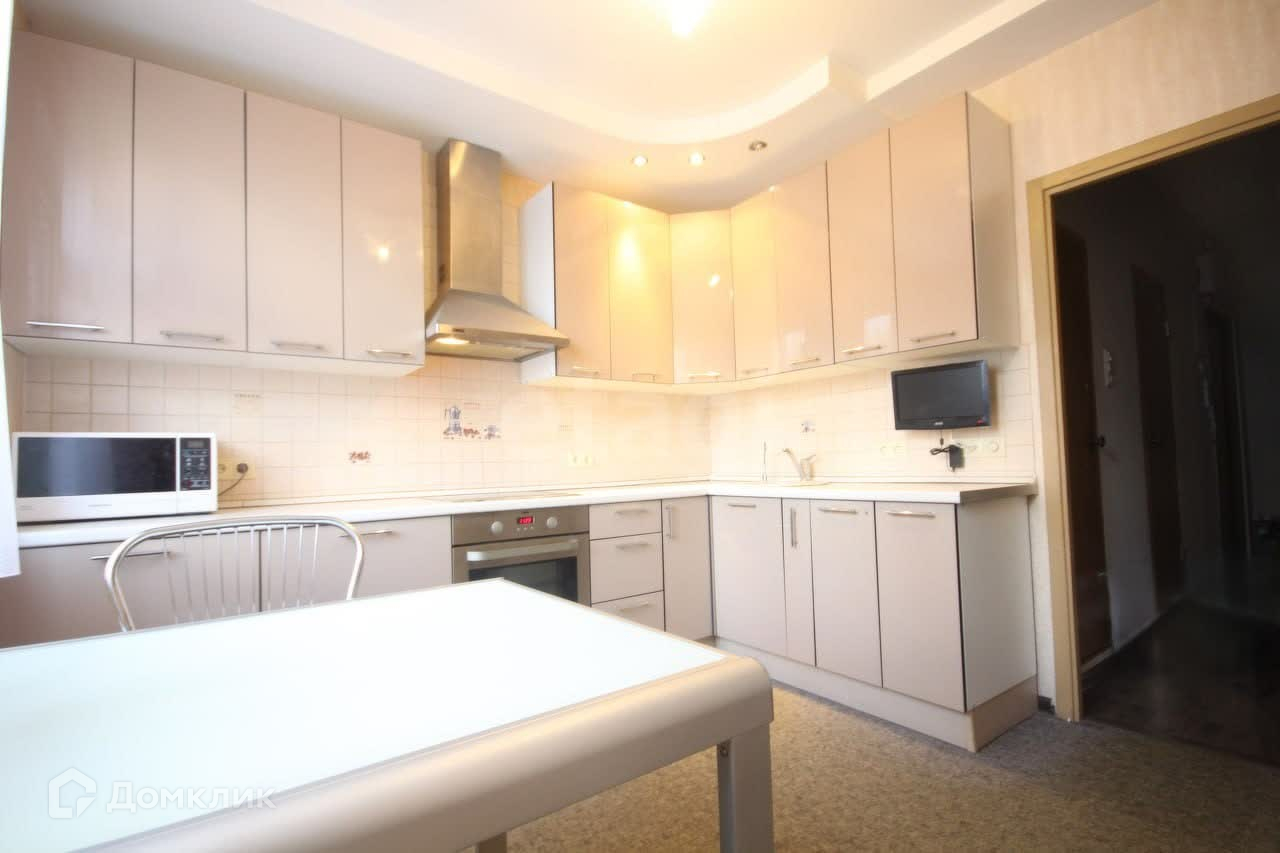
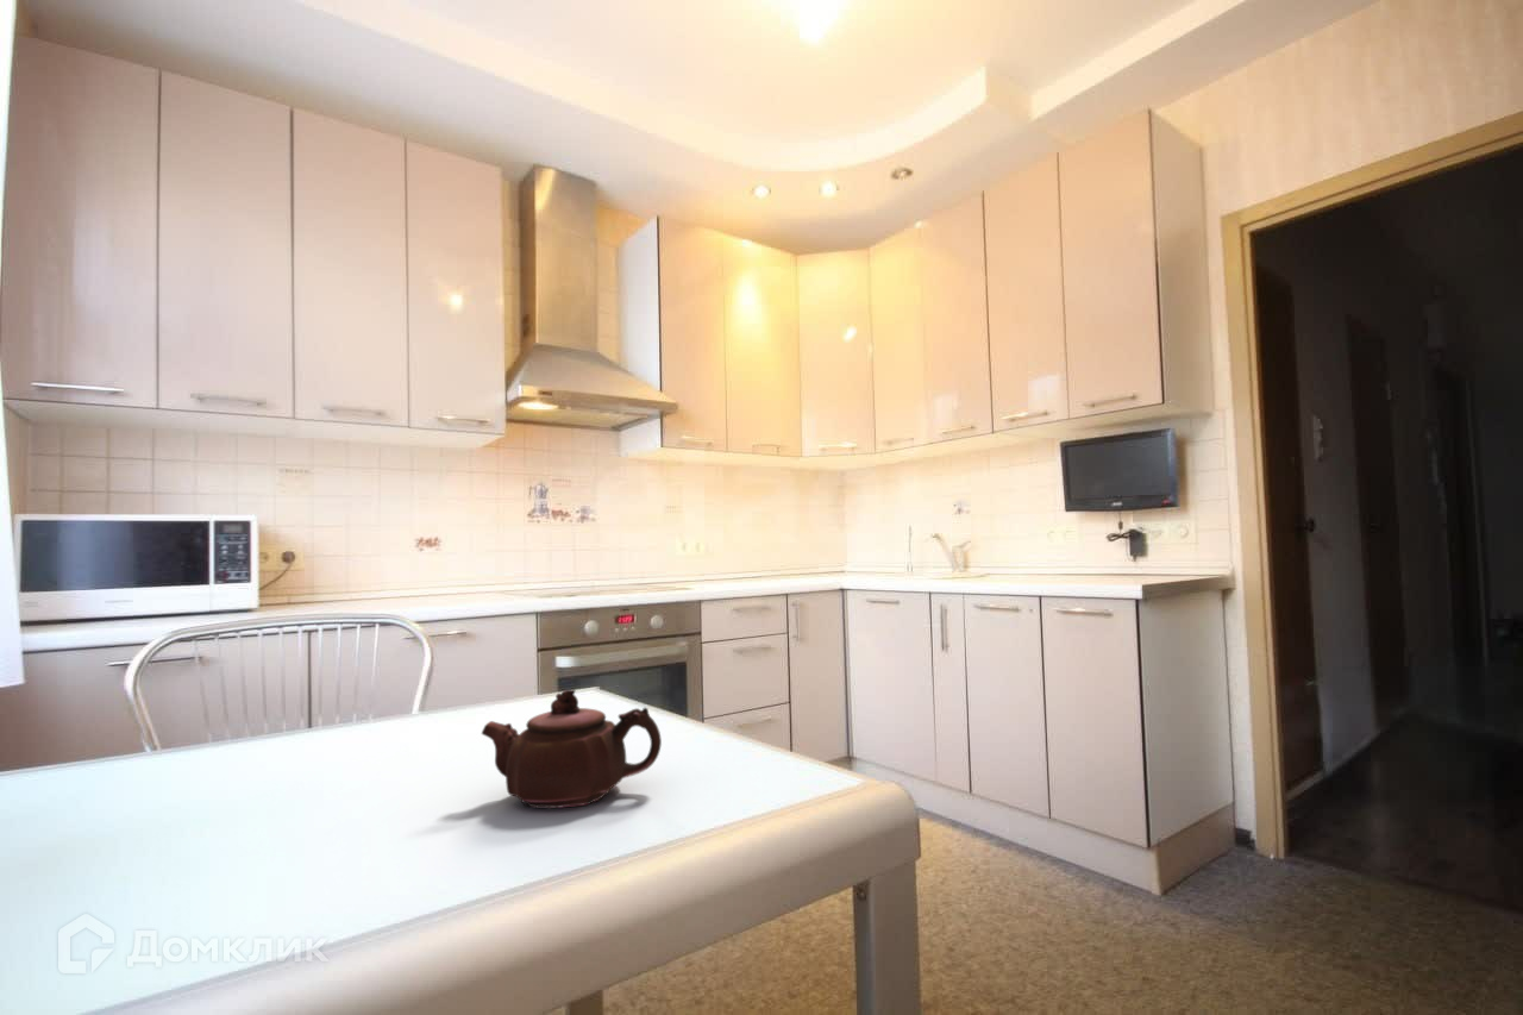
+ teapot [481,689,663,809]
